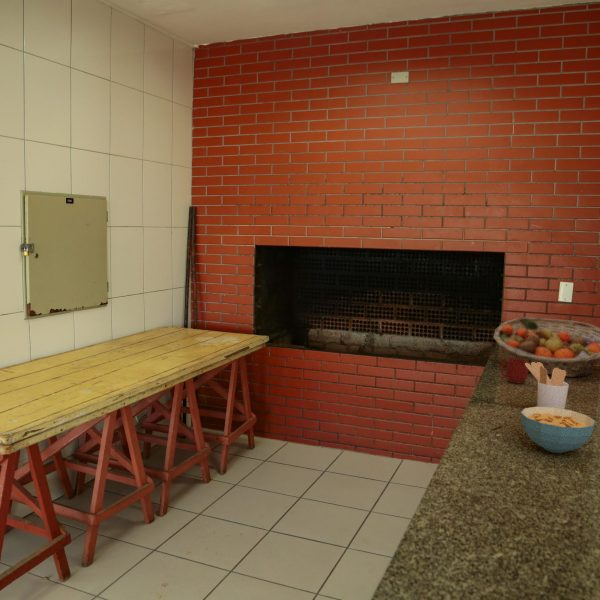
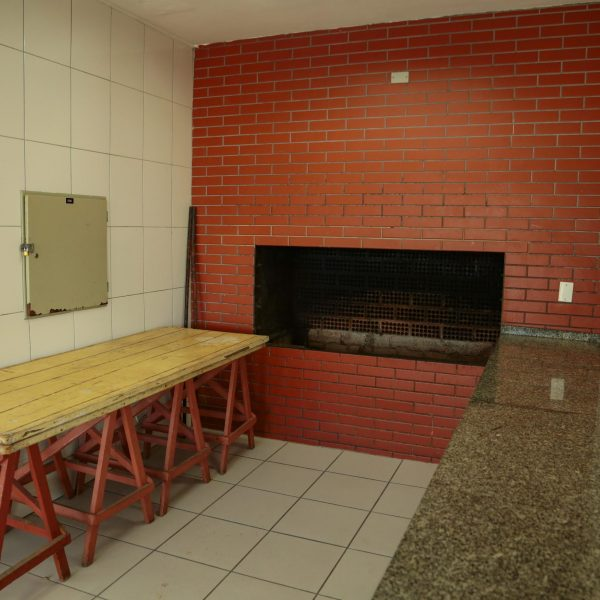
- mug [499,359,529,384]
- cereal bowl [519,406,597,454]
- utensil holder [525,362,570,409]
- fruit basket [492,317,600,378]
